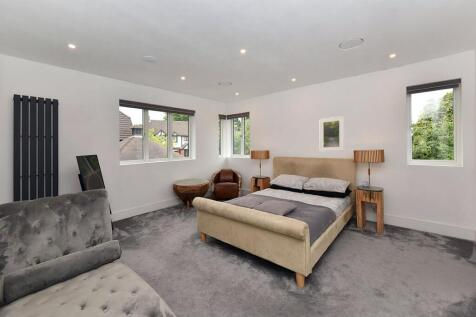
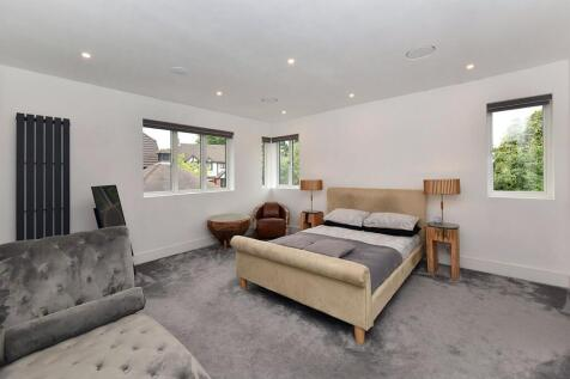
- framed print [318,115,345,152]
